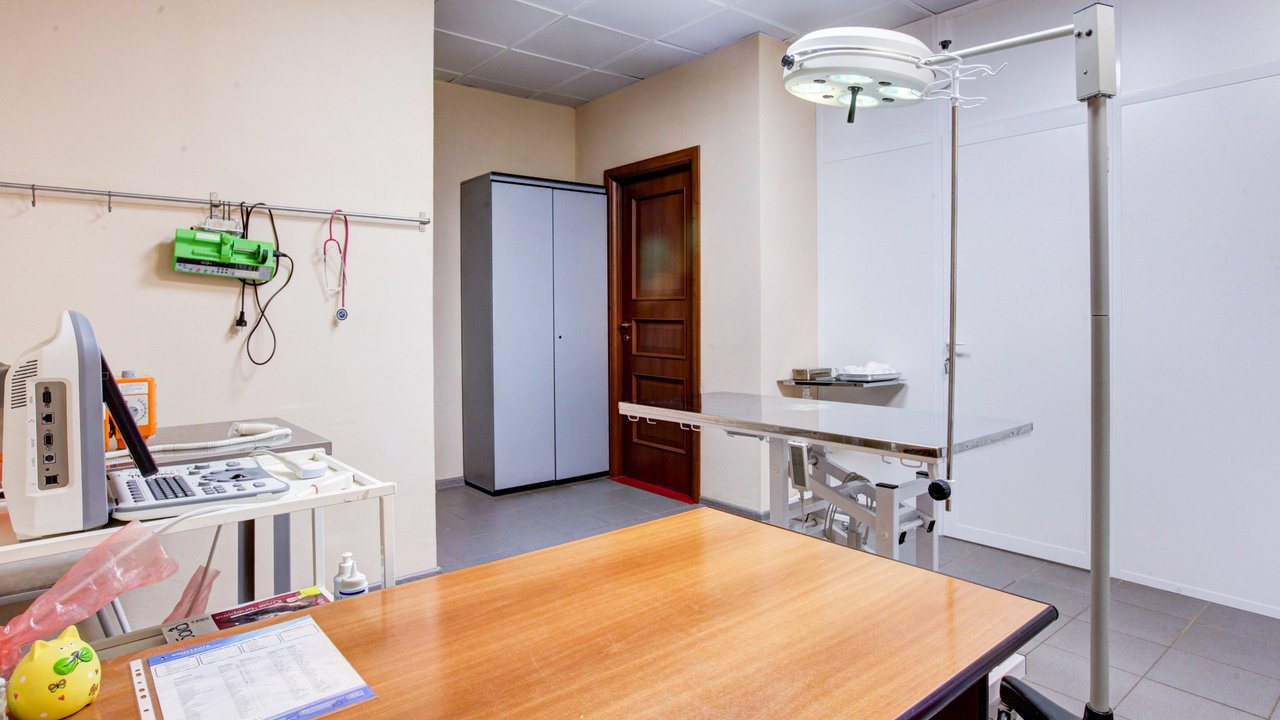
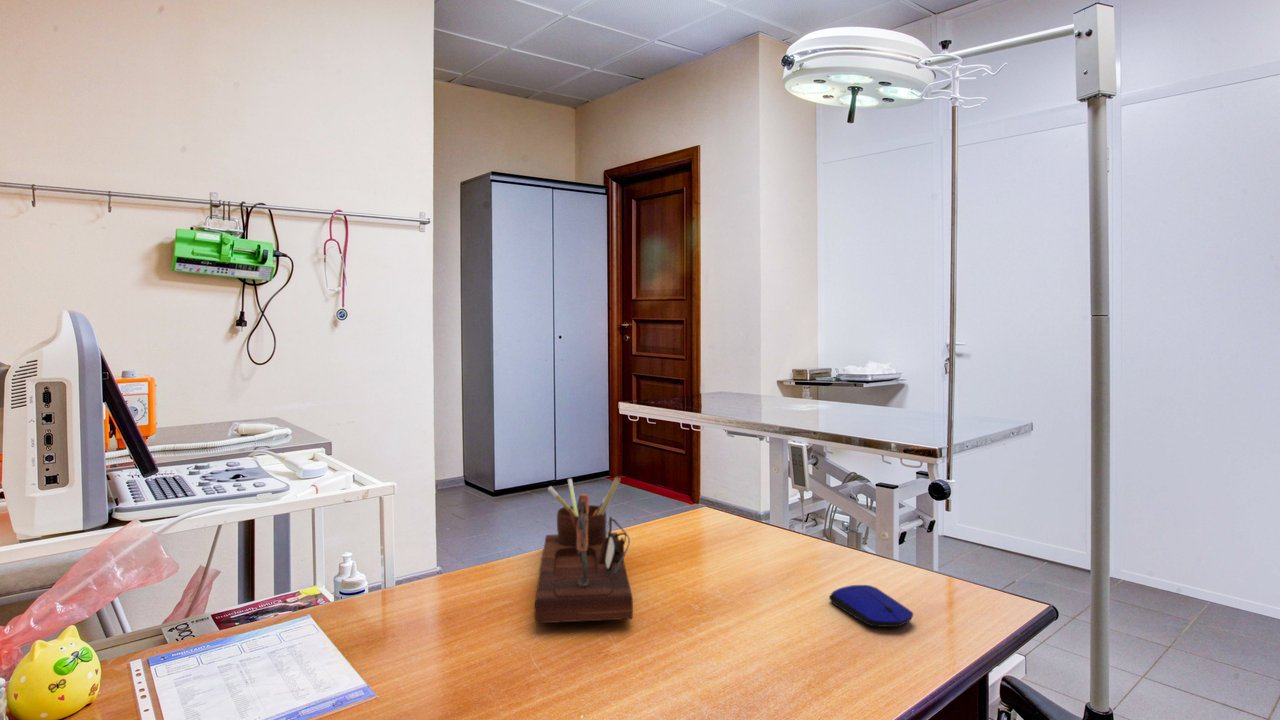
+ desk organizer [534,476,634,624]
+ computer mouse [828,584,914,628]
